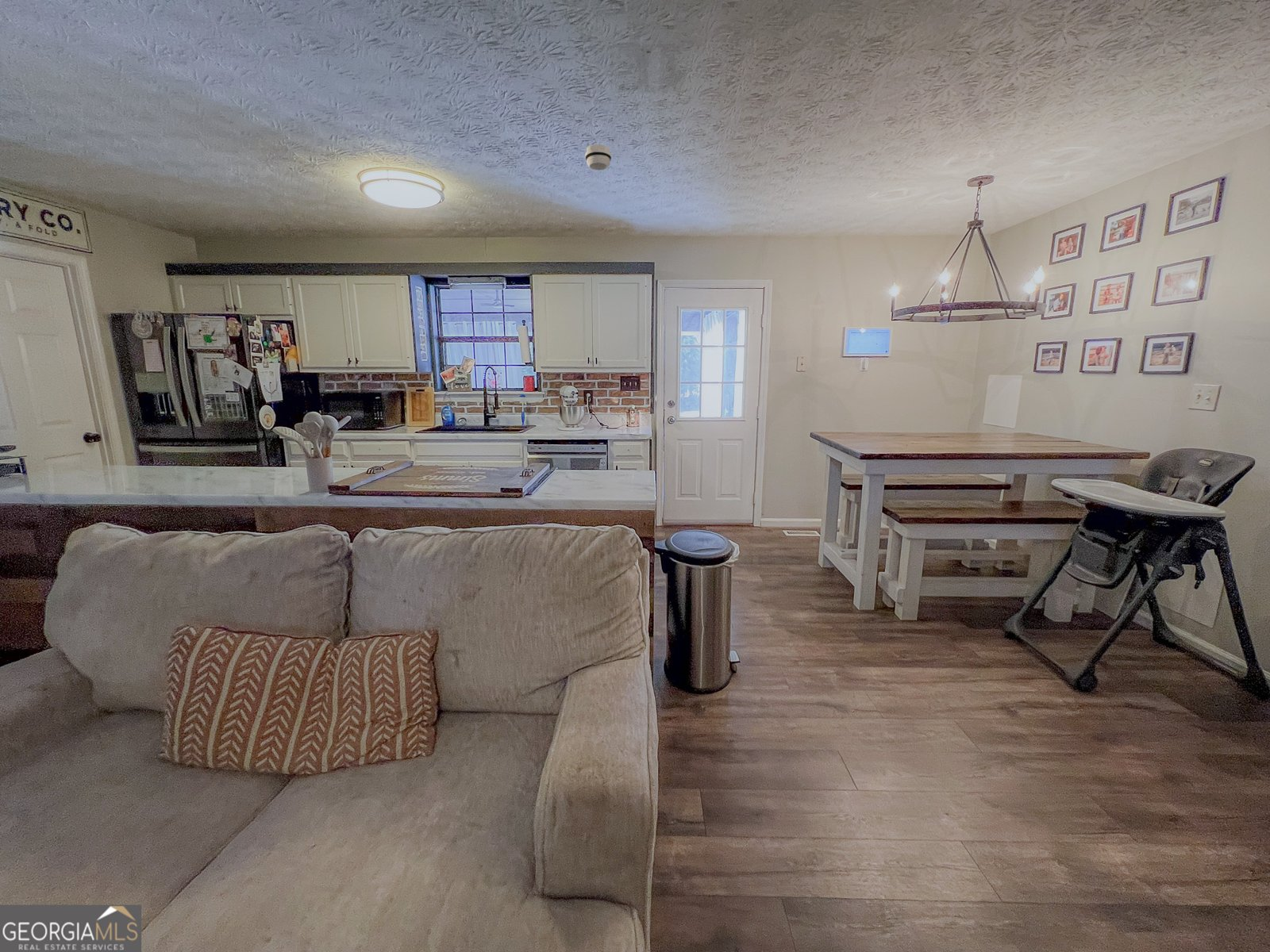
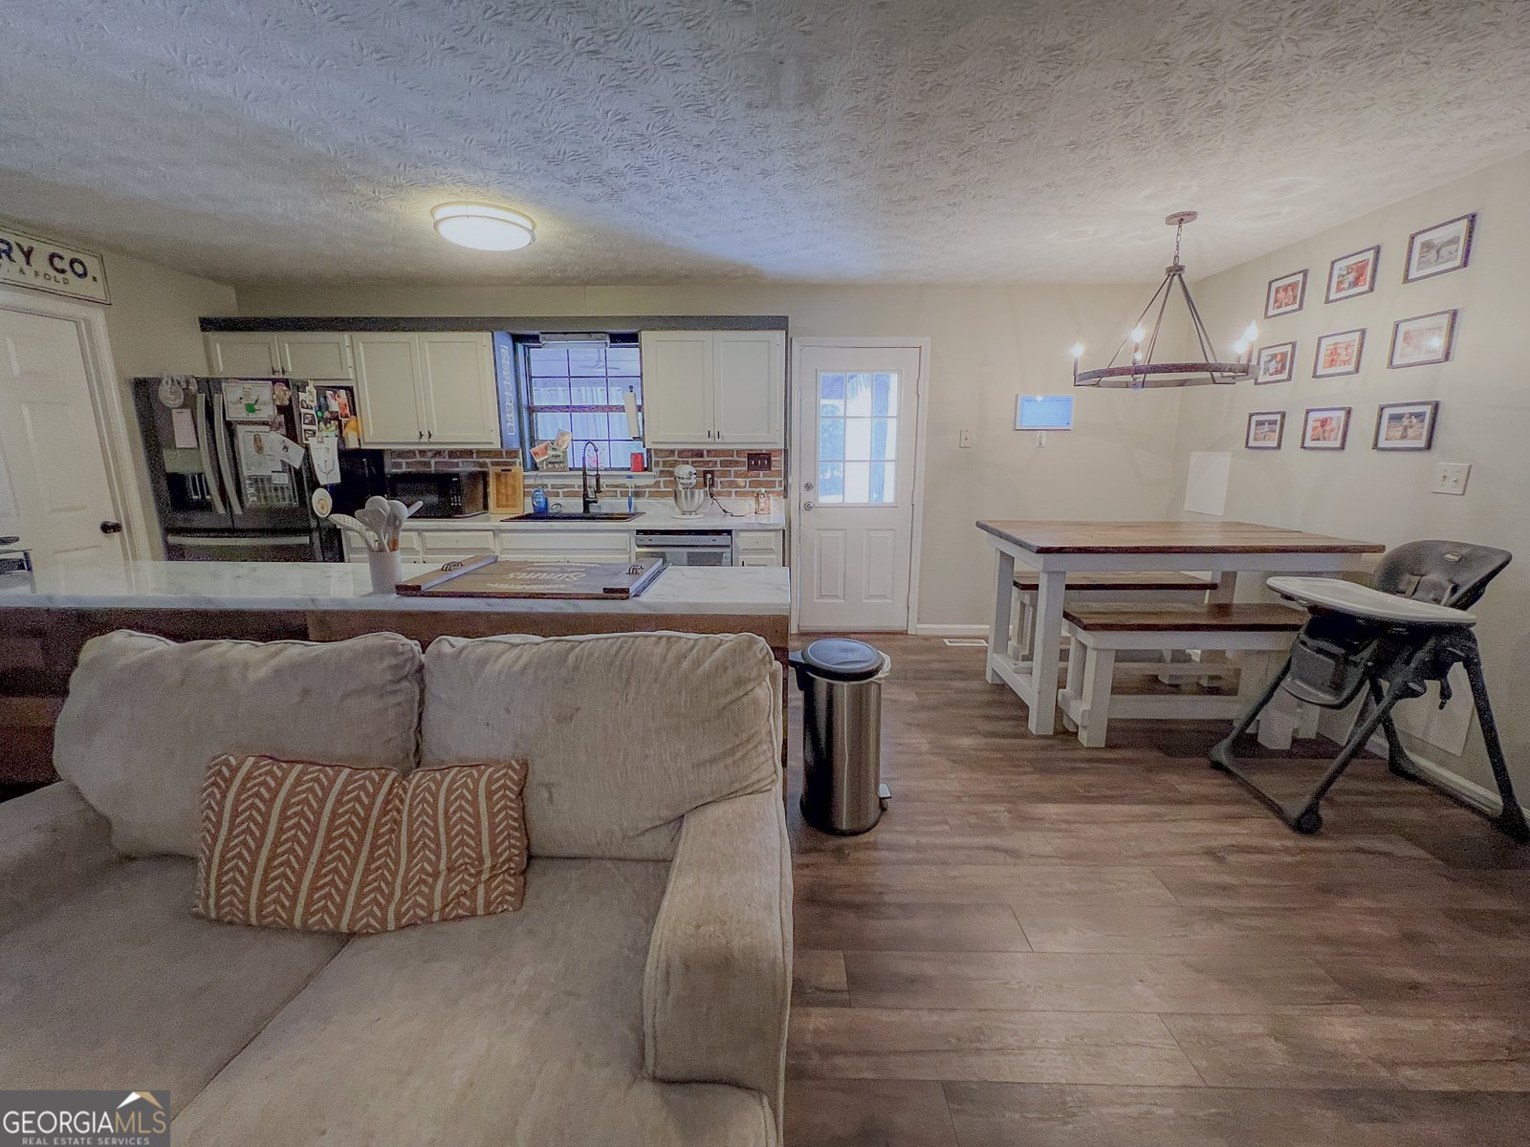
- smoke detector [584,144,612,171]
